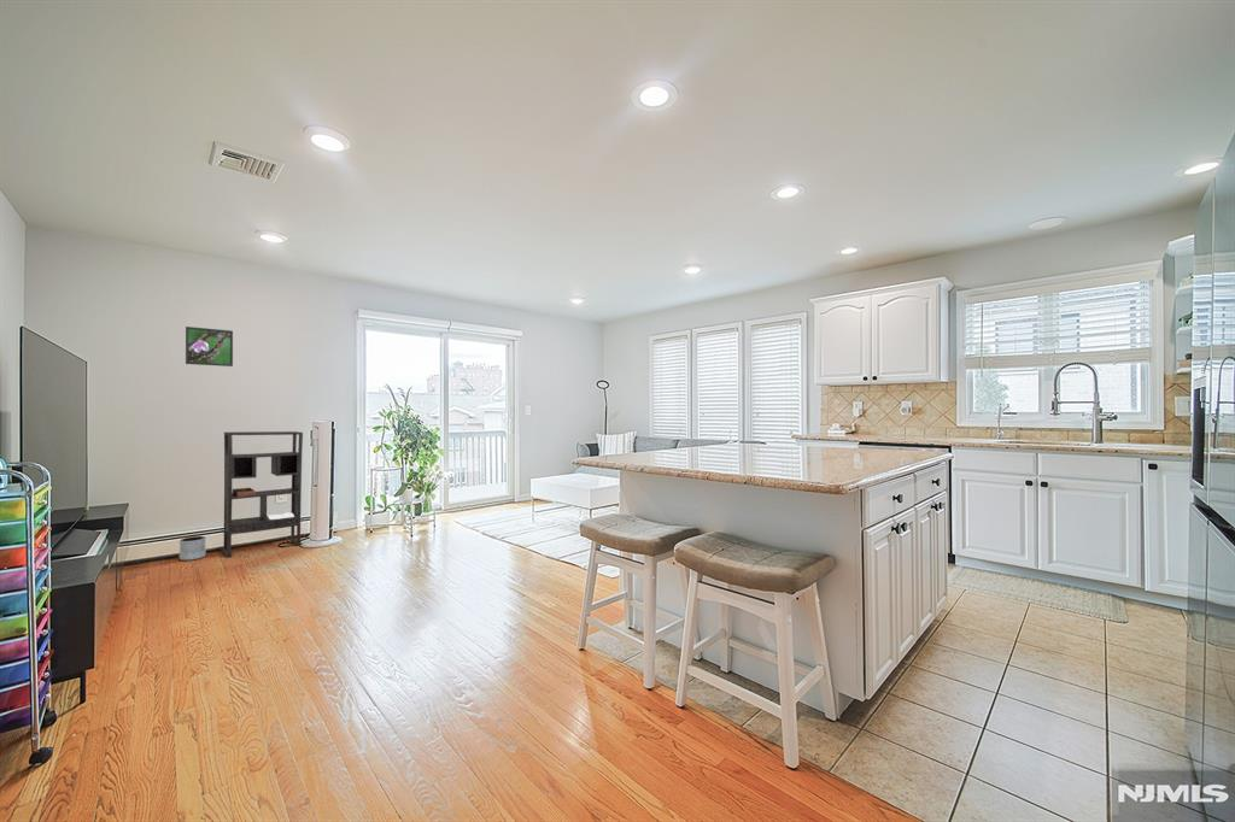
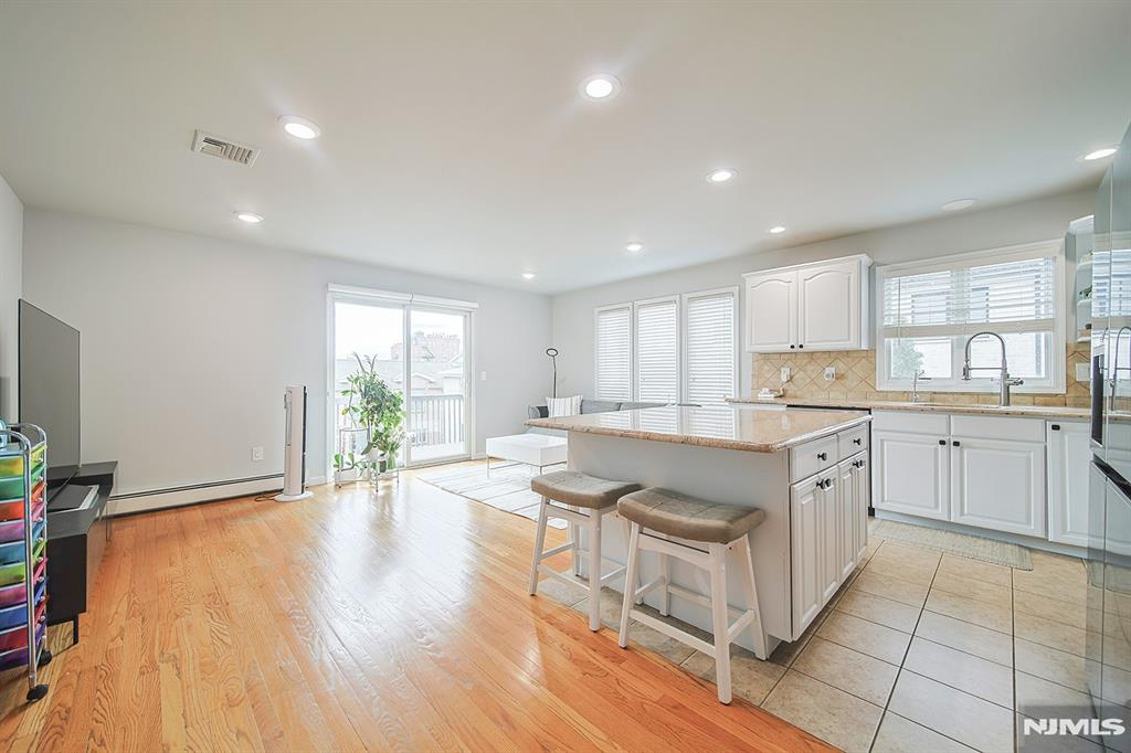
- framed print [185,325,234,368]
- bookshelf [221,430,304,558]
- planter [178,535,207,562]
